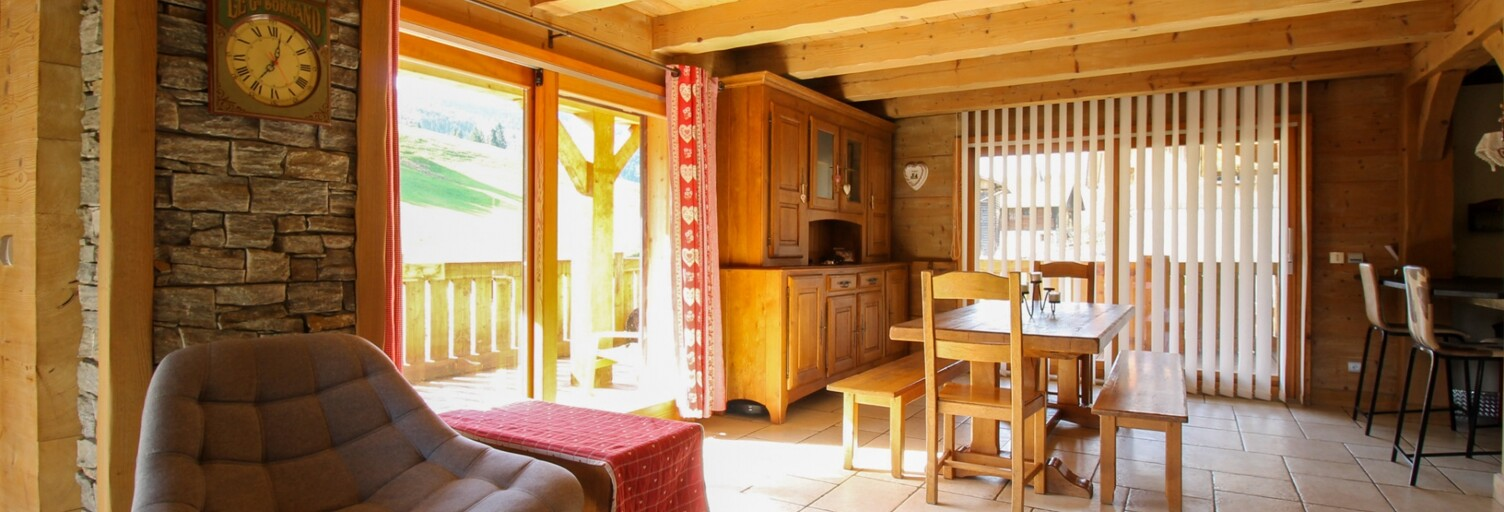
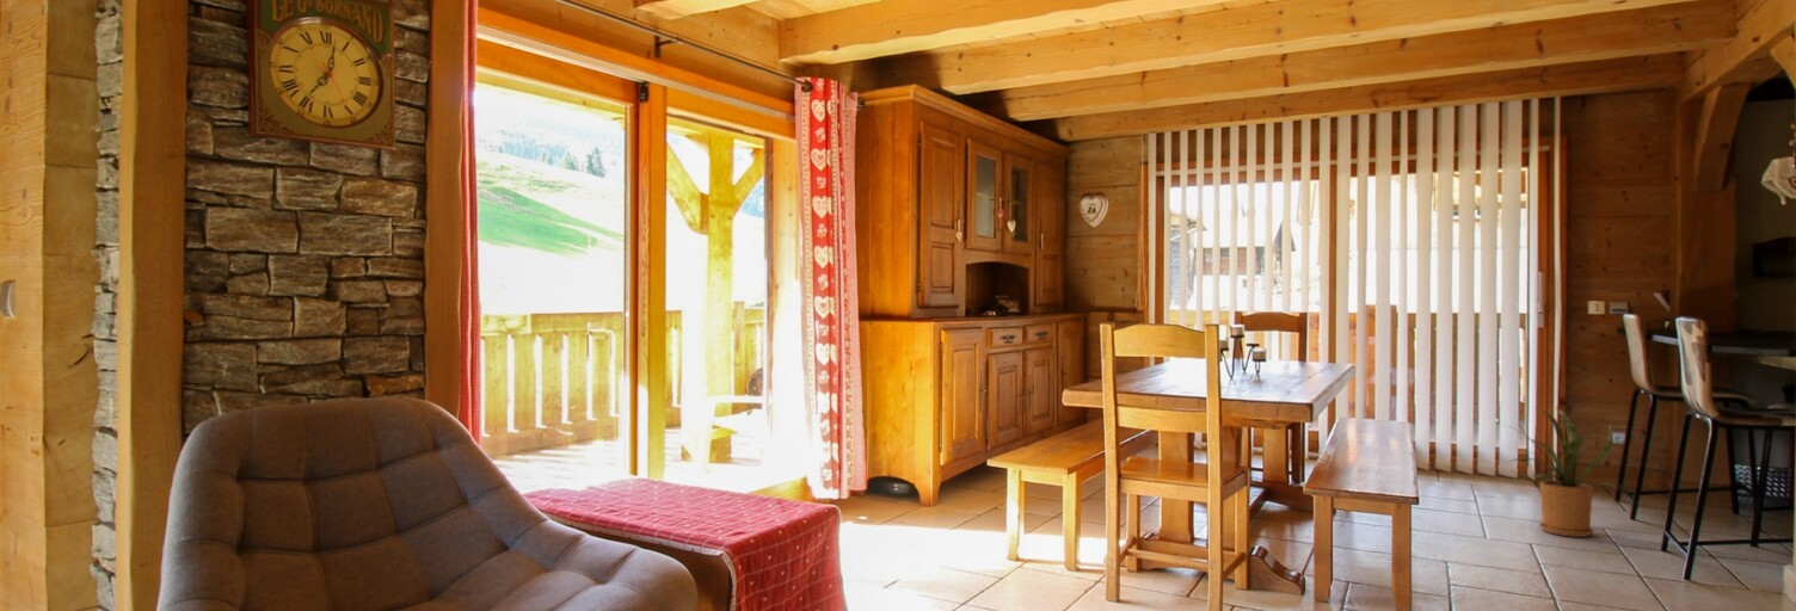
+ house plant [1503,407,1619,538]
